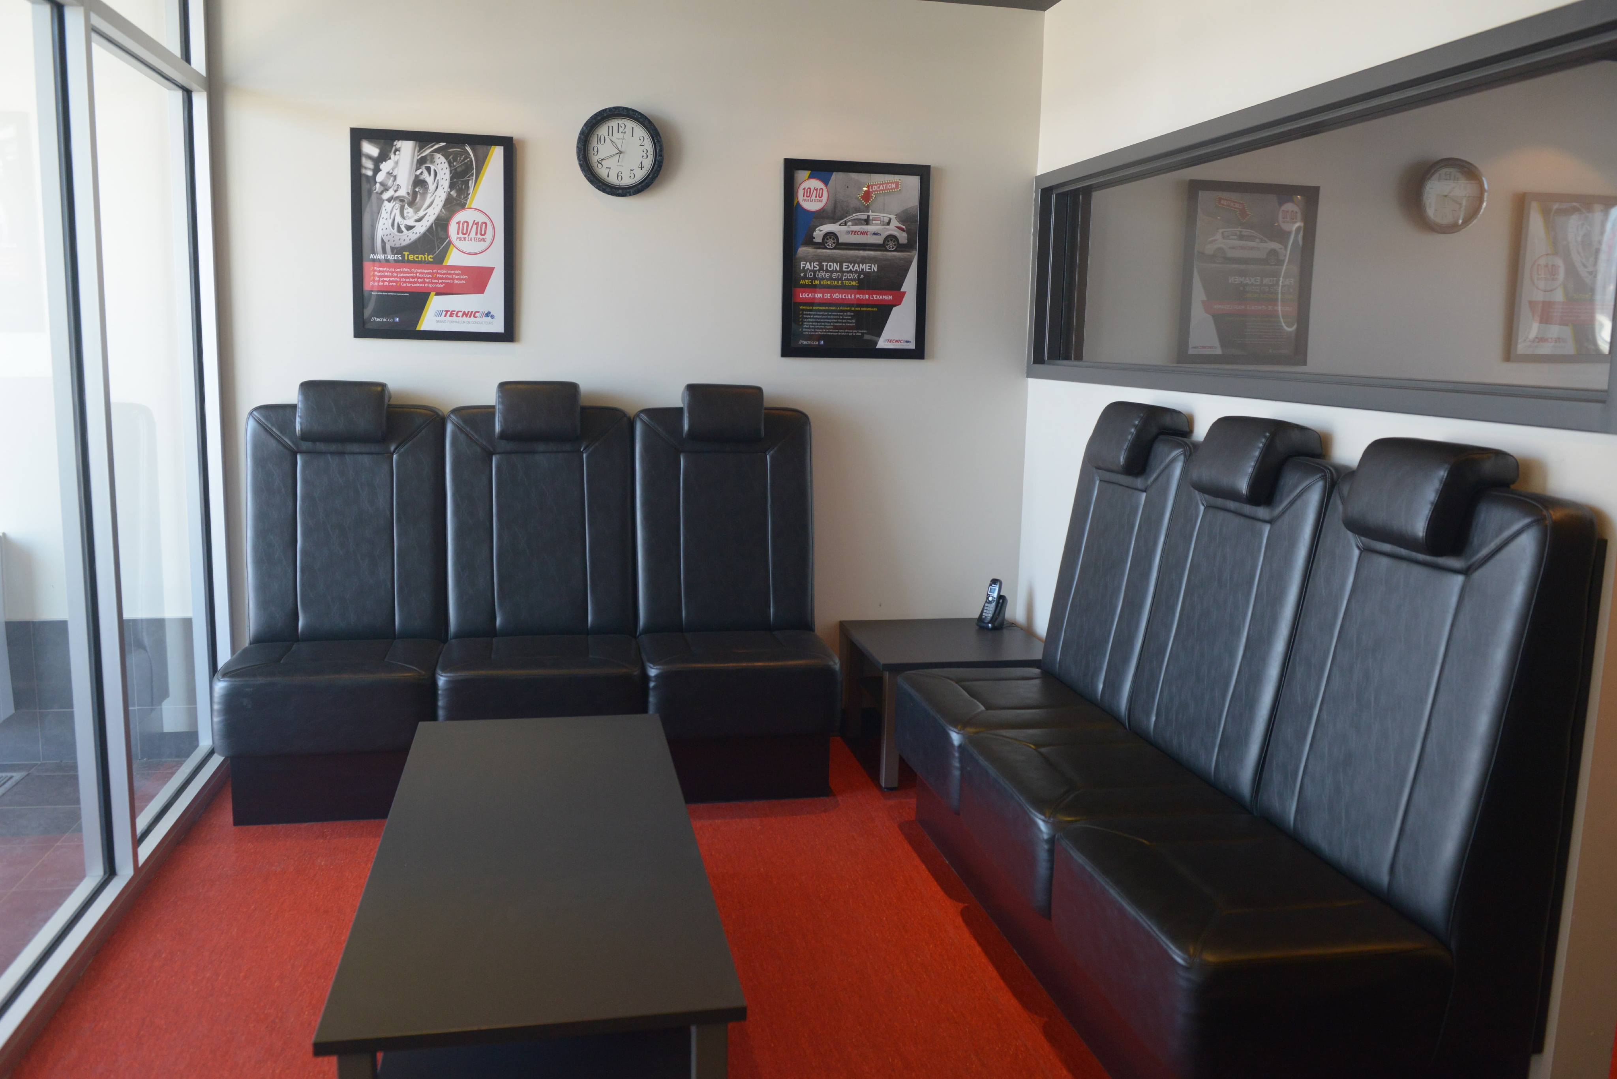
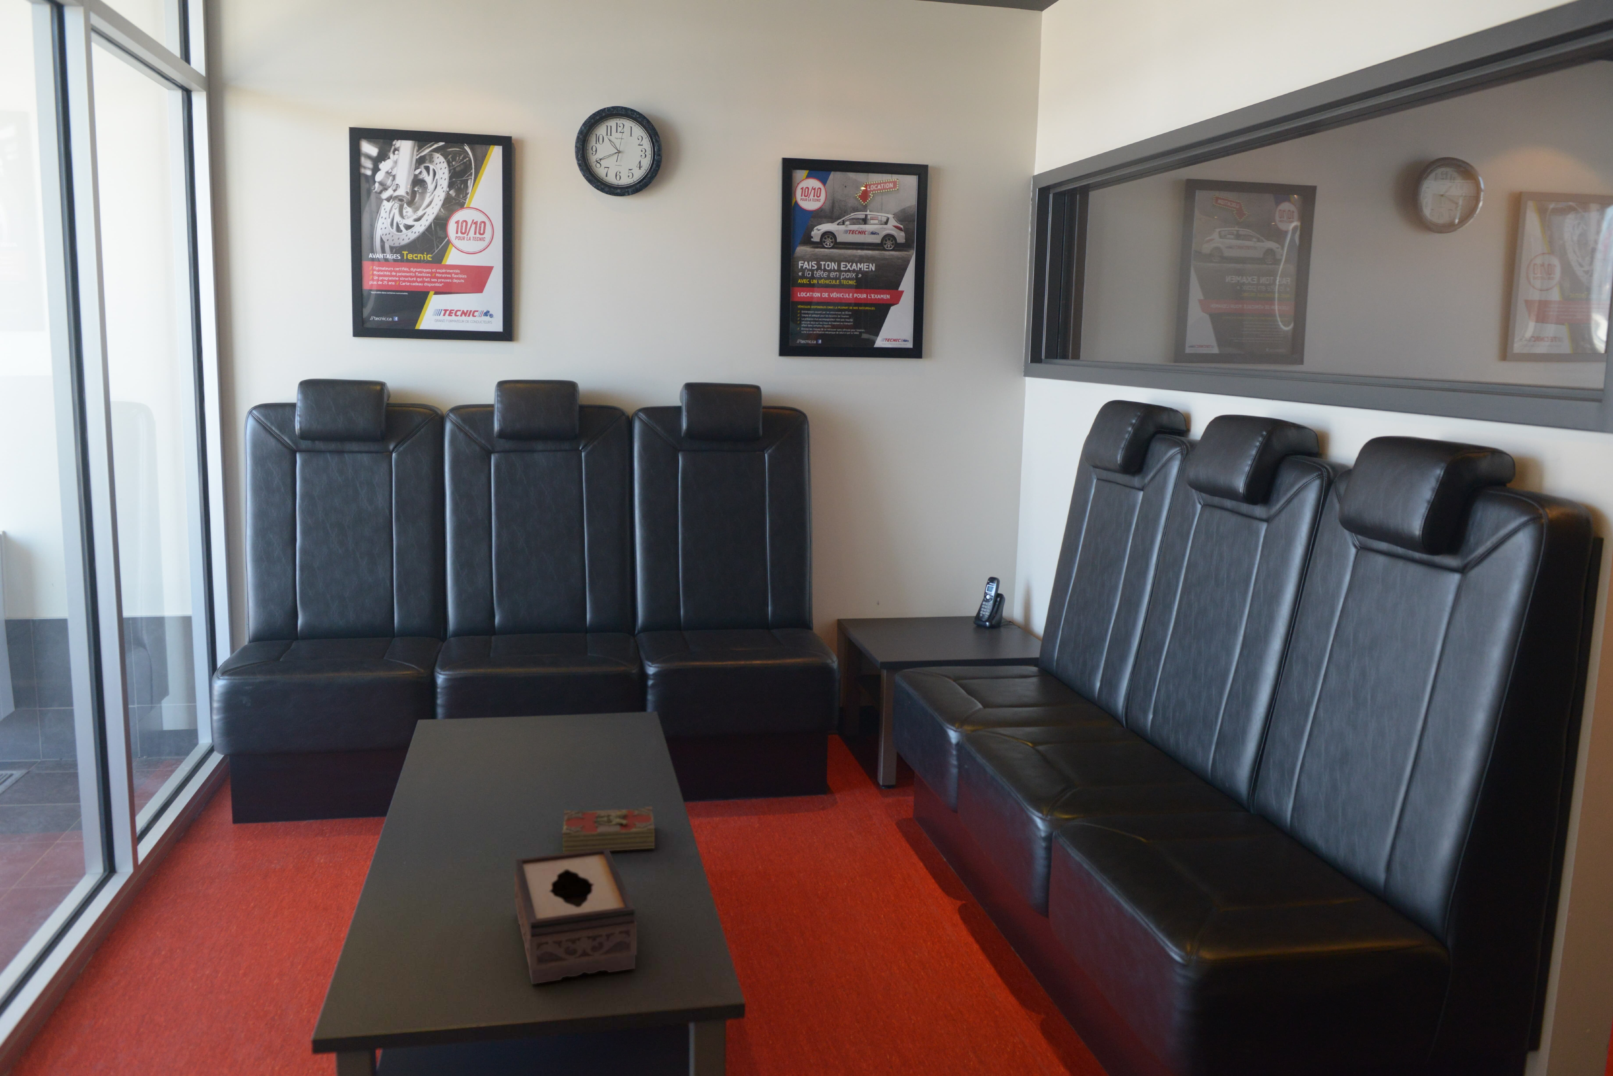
+ book [562,807,656,854]
+ tissue box [514,848,638,985]
